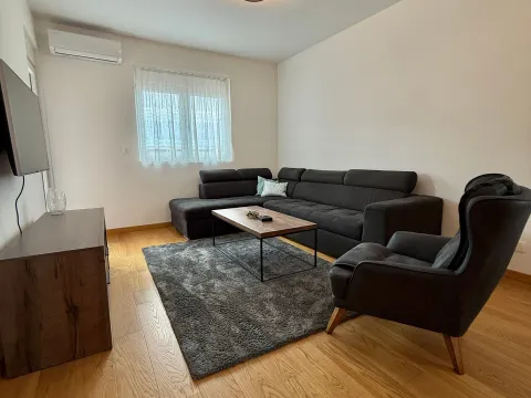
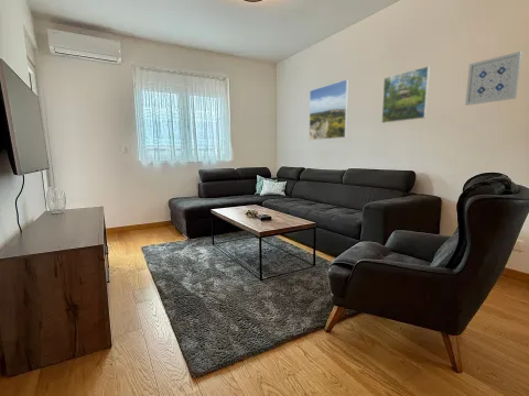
+ wall art [464,51,523,107]
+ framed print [380,65,431,124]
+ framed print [309,78,349,141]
